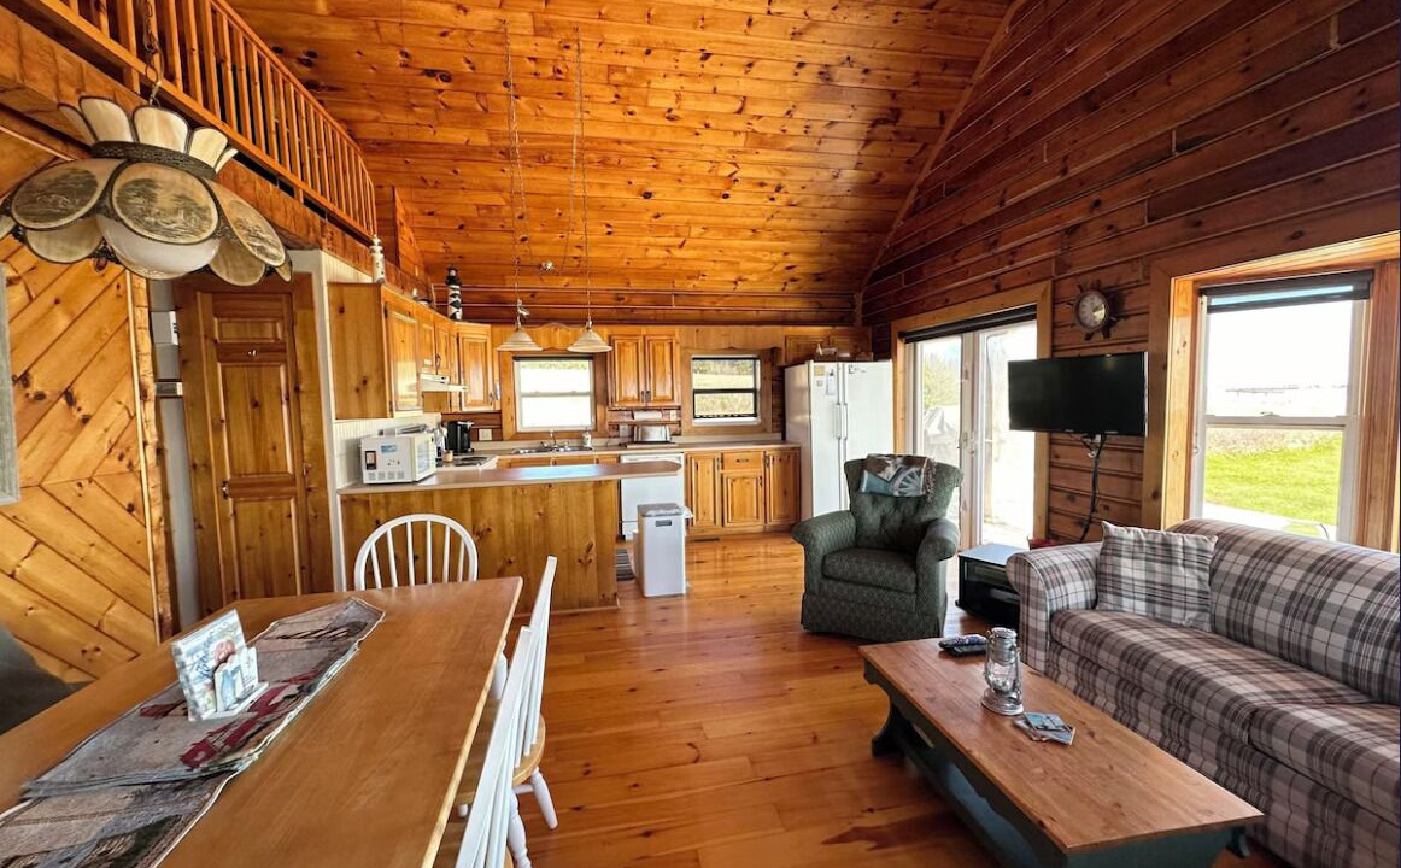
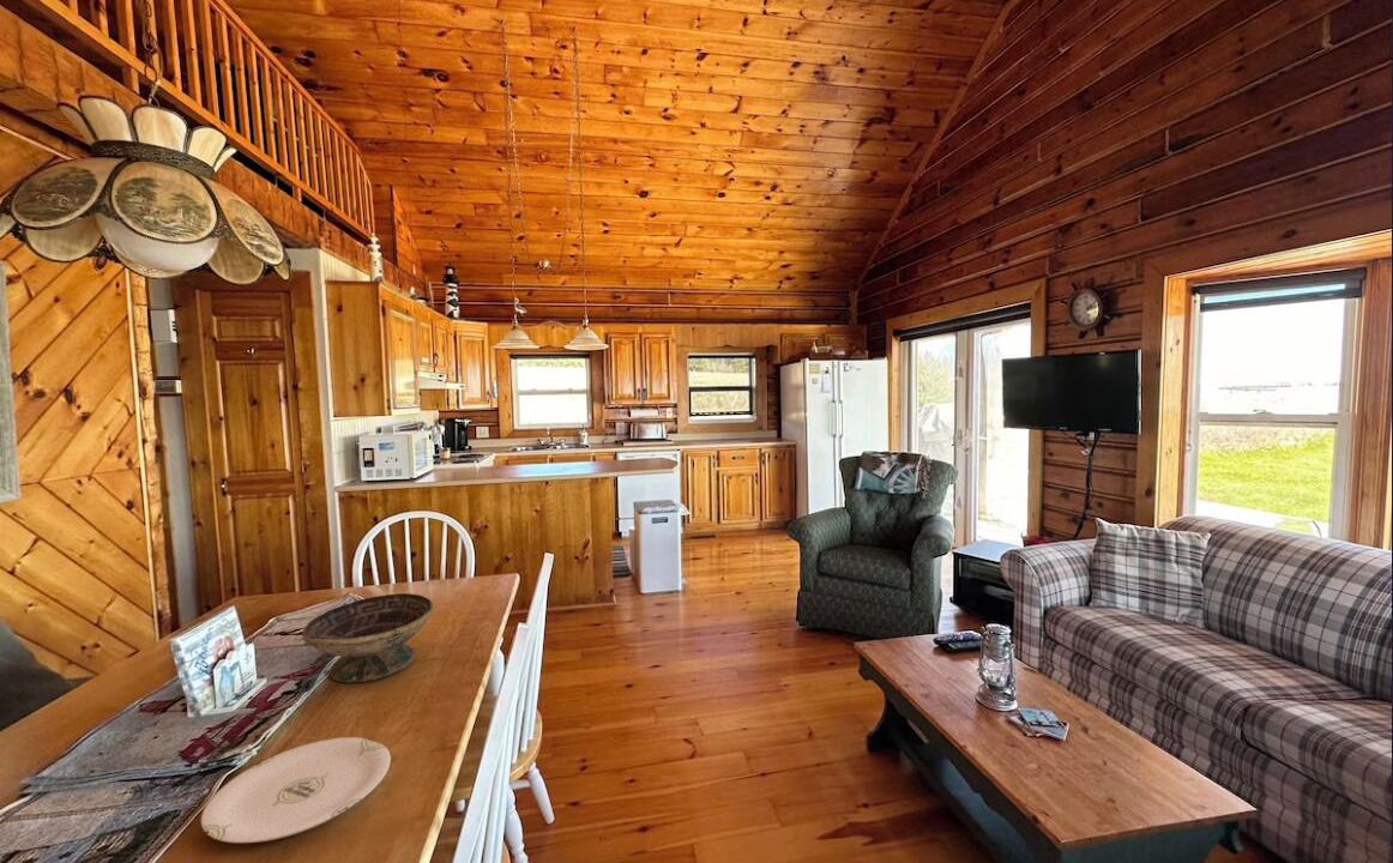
+ plate [200,736,392,844]
+ decorative bowl [301,592,434,683]
